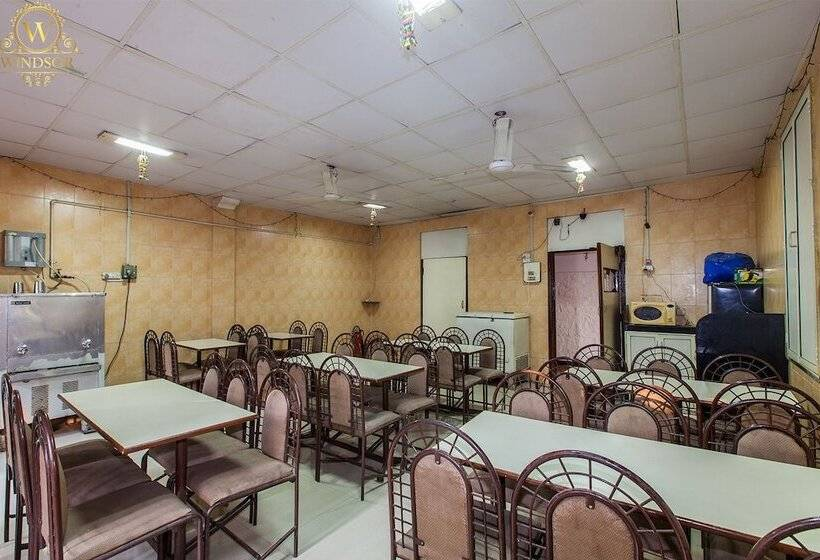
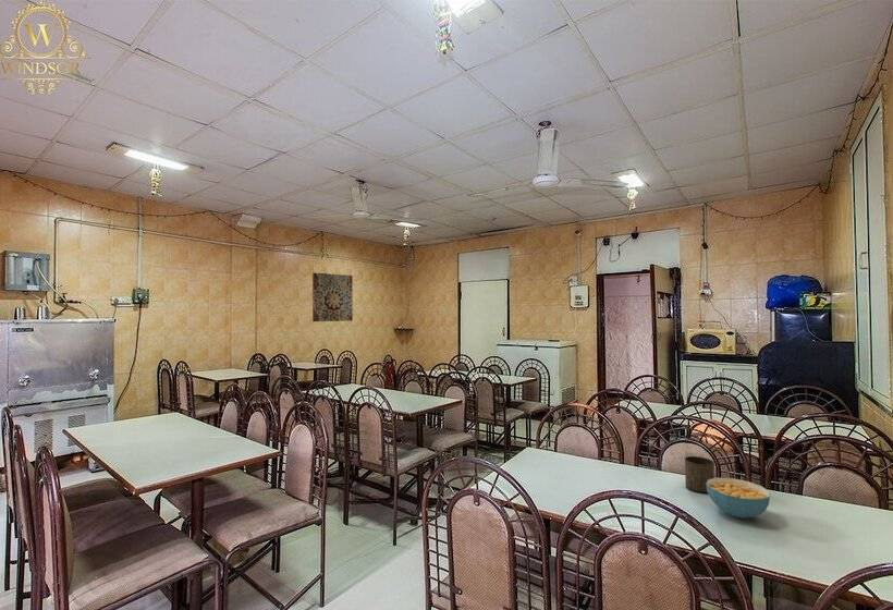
+ cereal bowl [706,476,771,520]
+ wall art [311,271,354,322]
+ cup [684,455,715,495]
